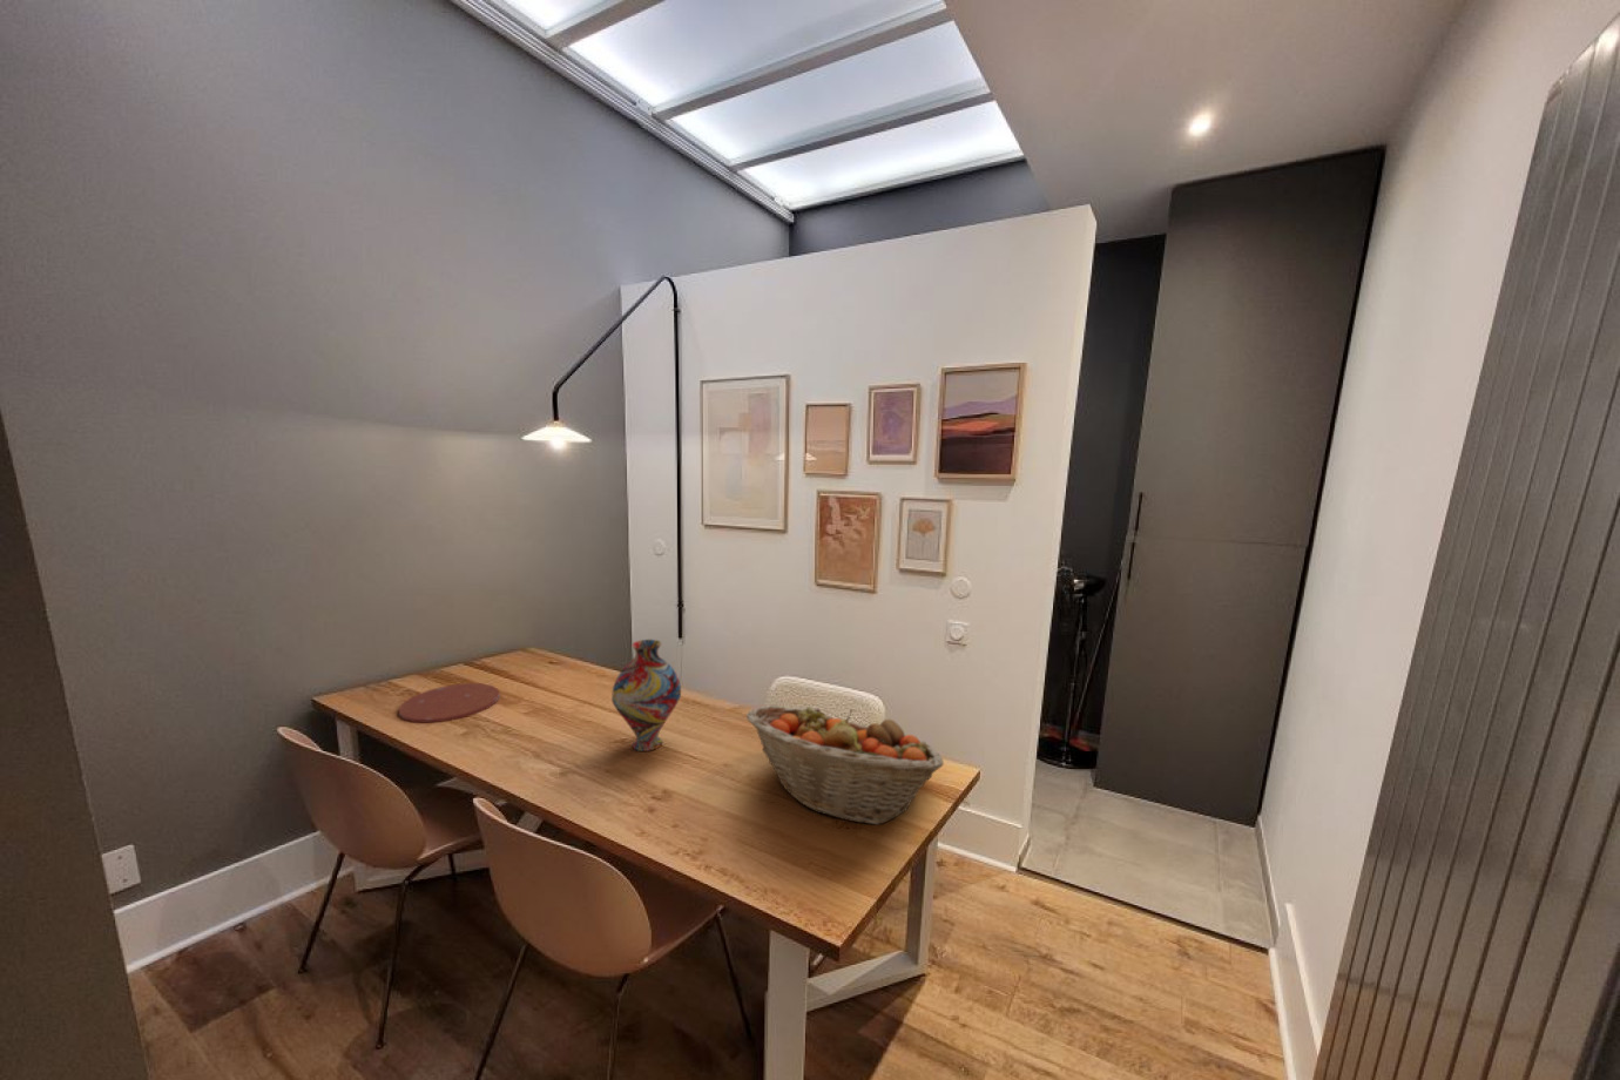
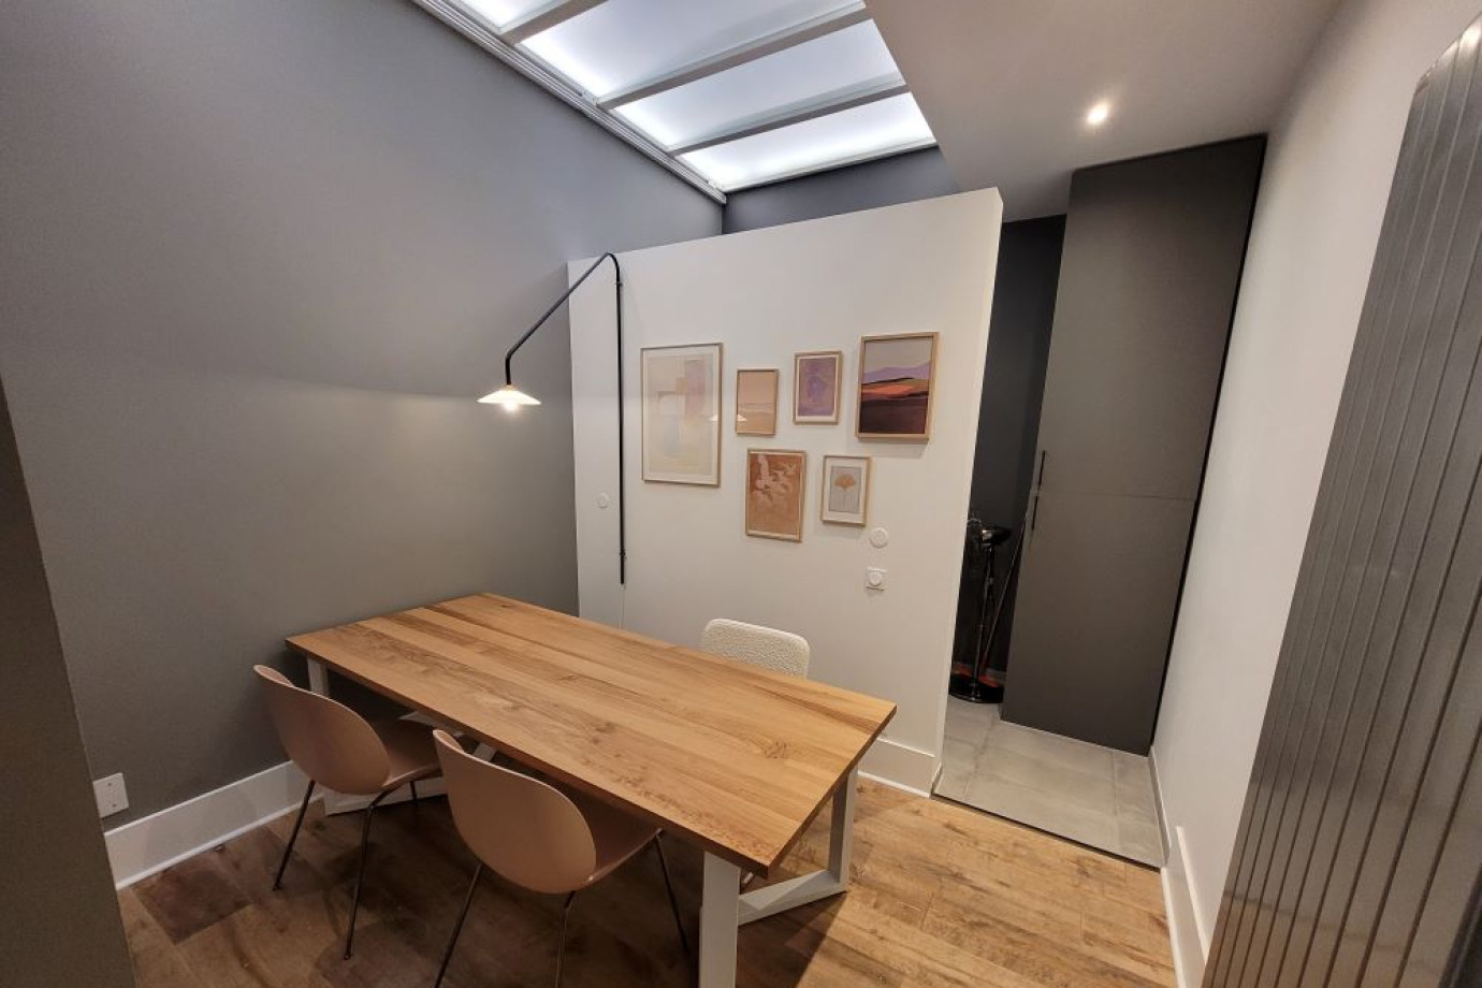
- fruit basket [745,704,945,826]
- vase [610,639,682,752]
- plate [398,682,501,724]
